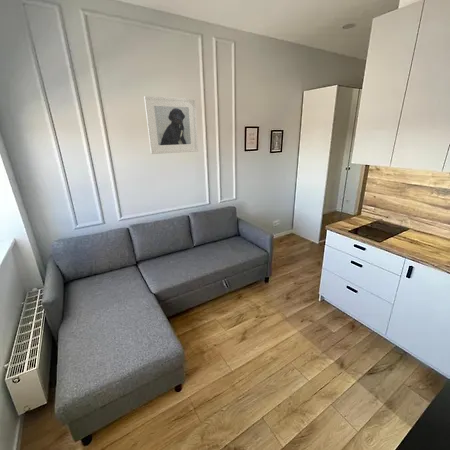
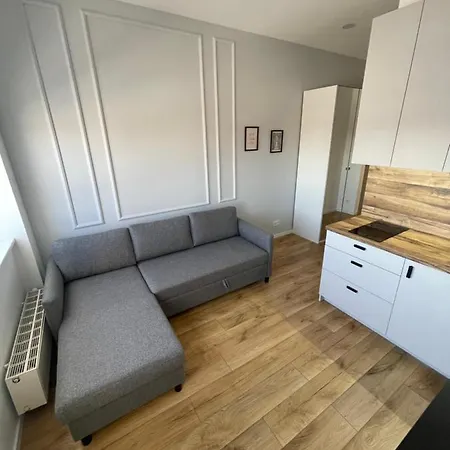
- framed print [143,95,199,155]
